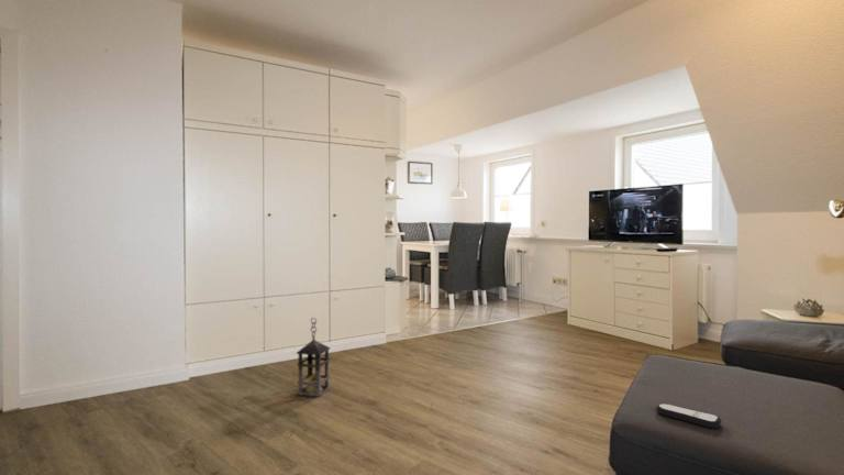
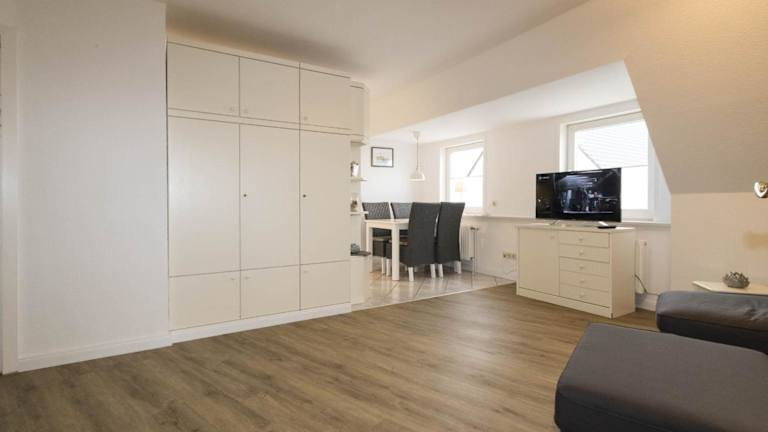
- lantern [296,317,331,398]
- remote control [655,402,722,429]
